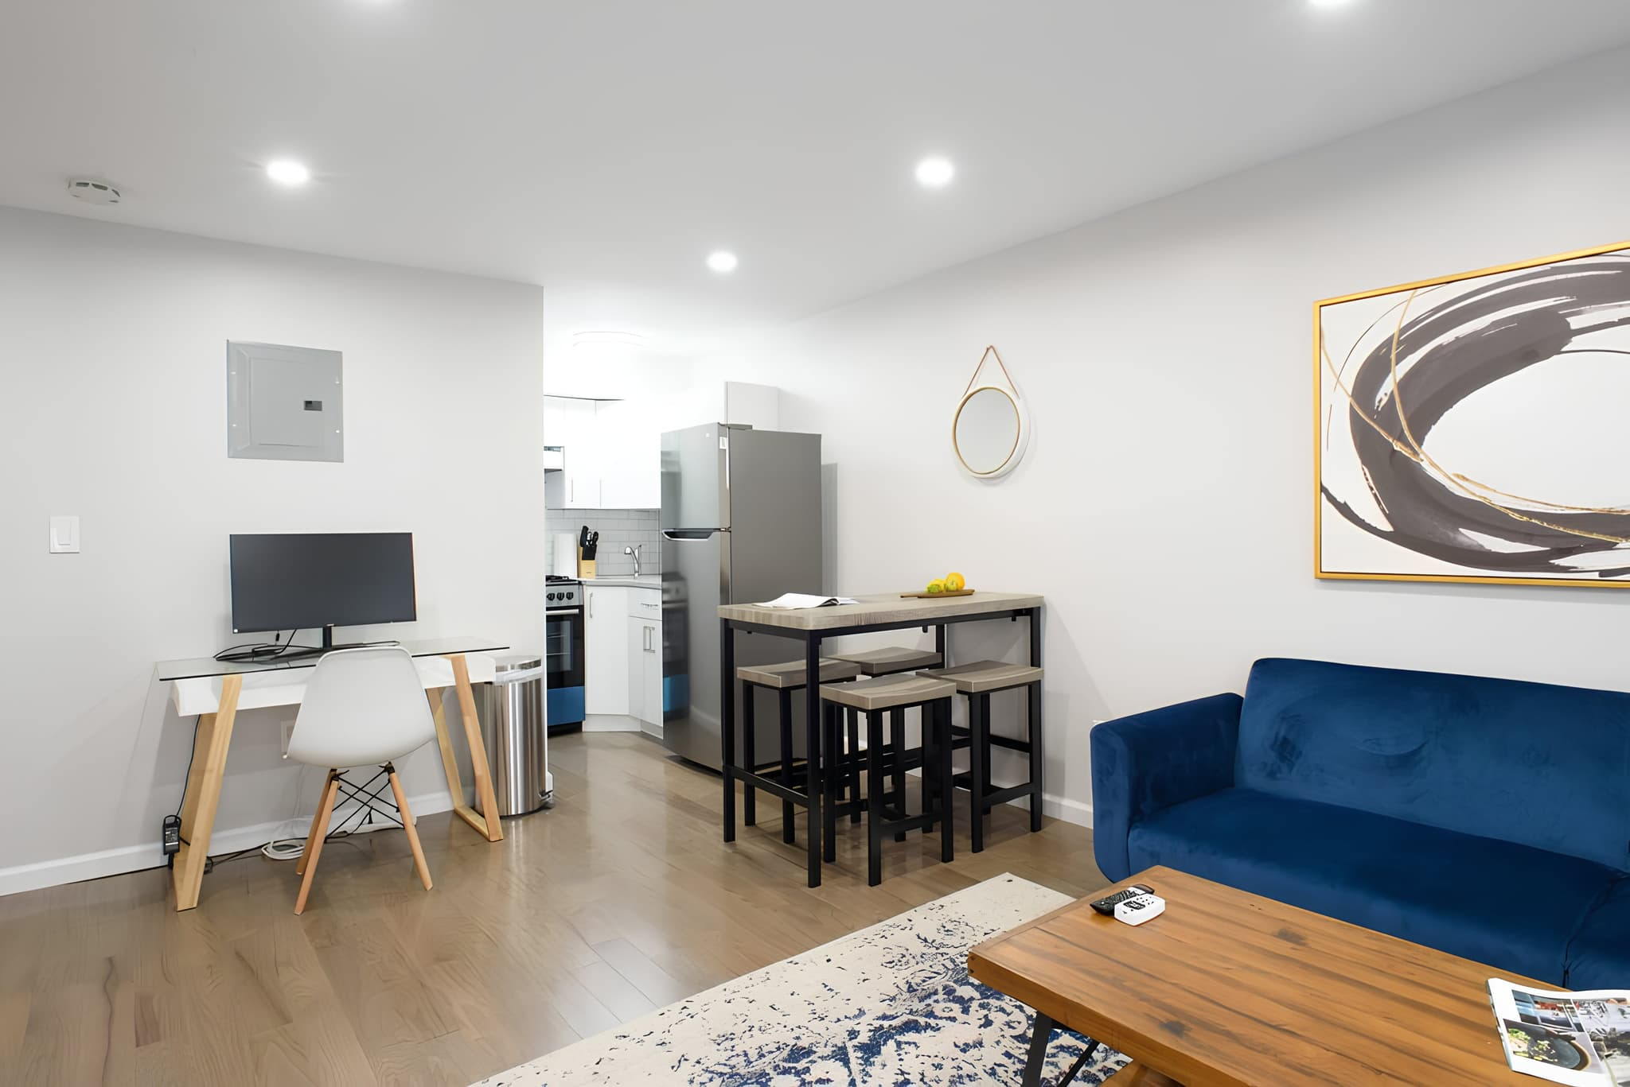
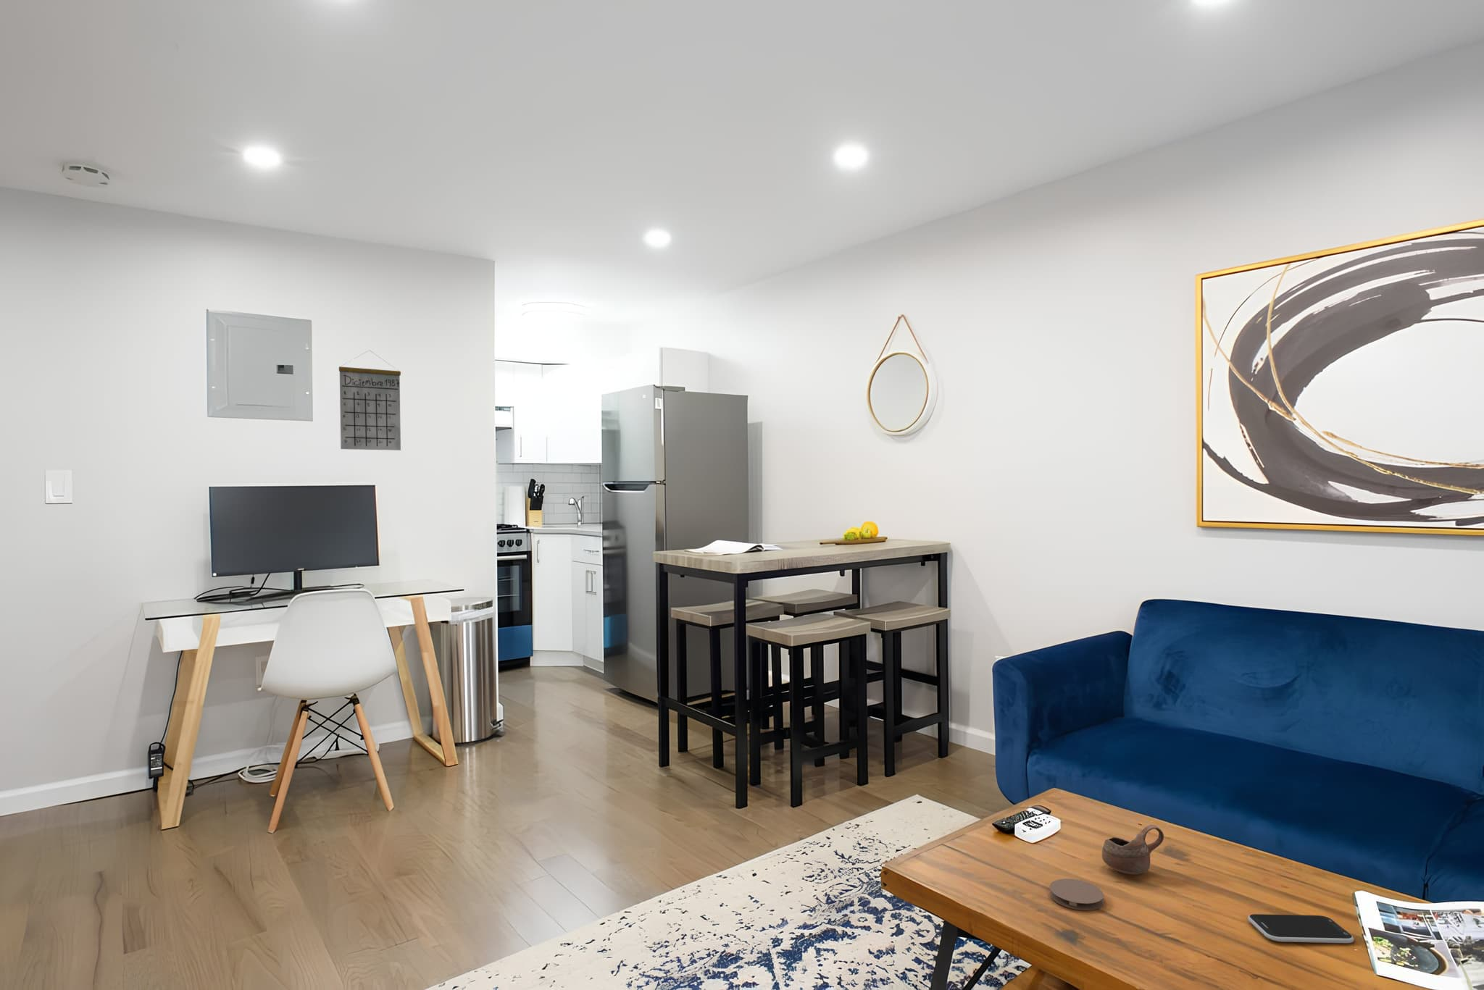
+ calendar [338,350,401,451]
+ smartphone [1248,914,1355,944]
+ cup [1102,824,1165,875]
+ coaster [1050,877,1104,912]
